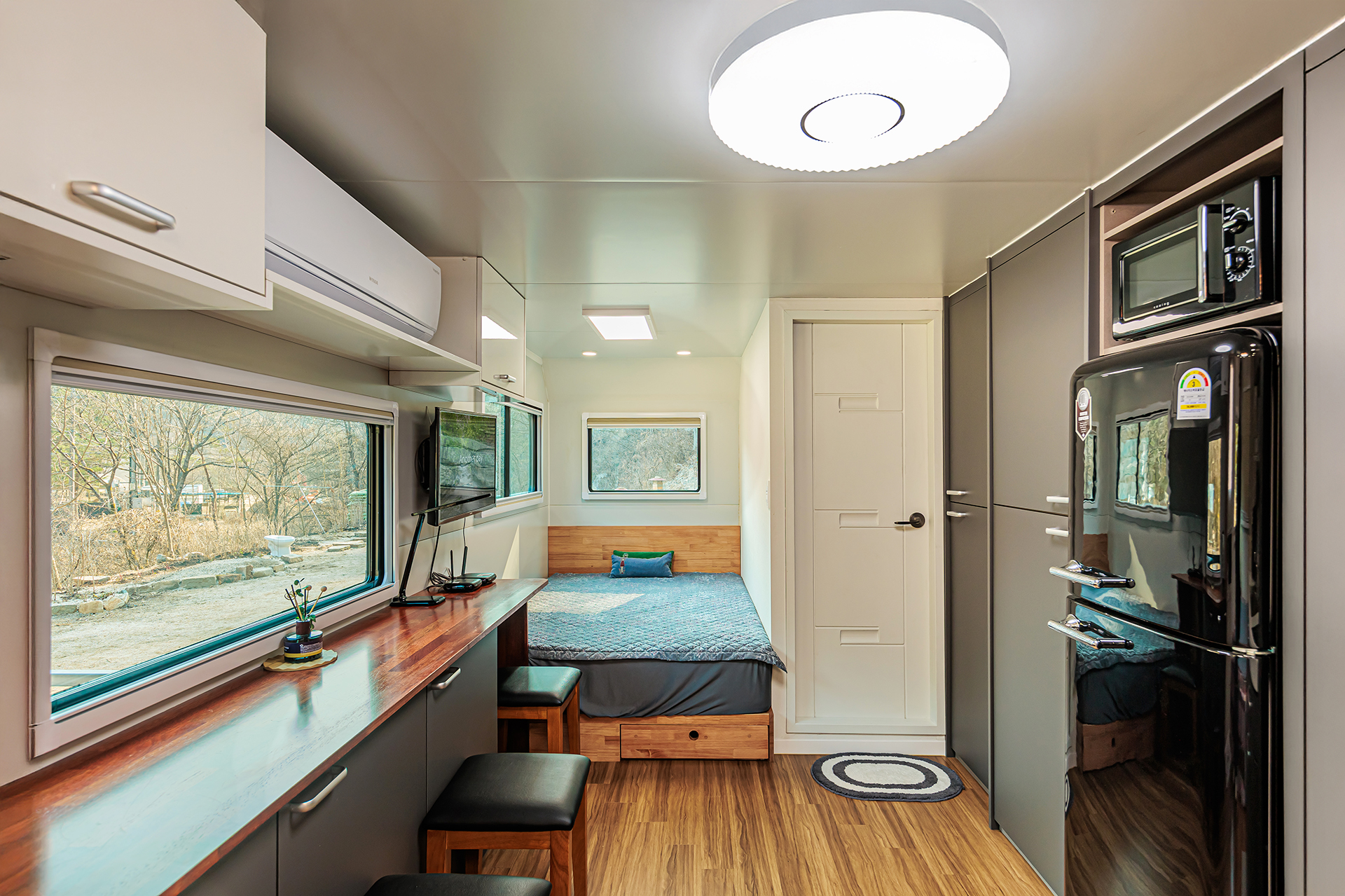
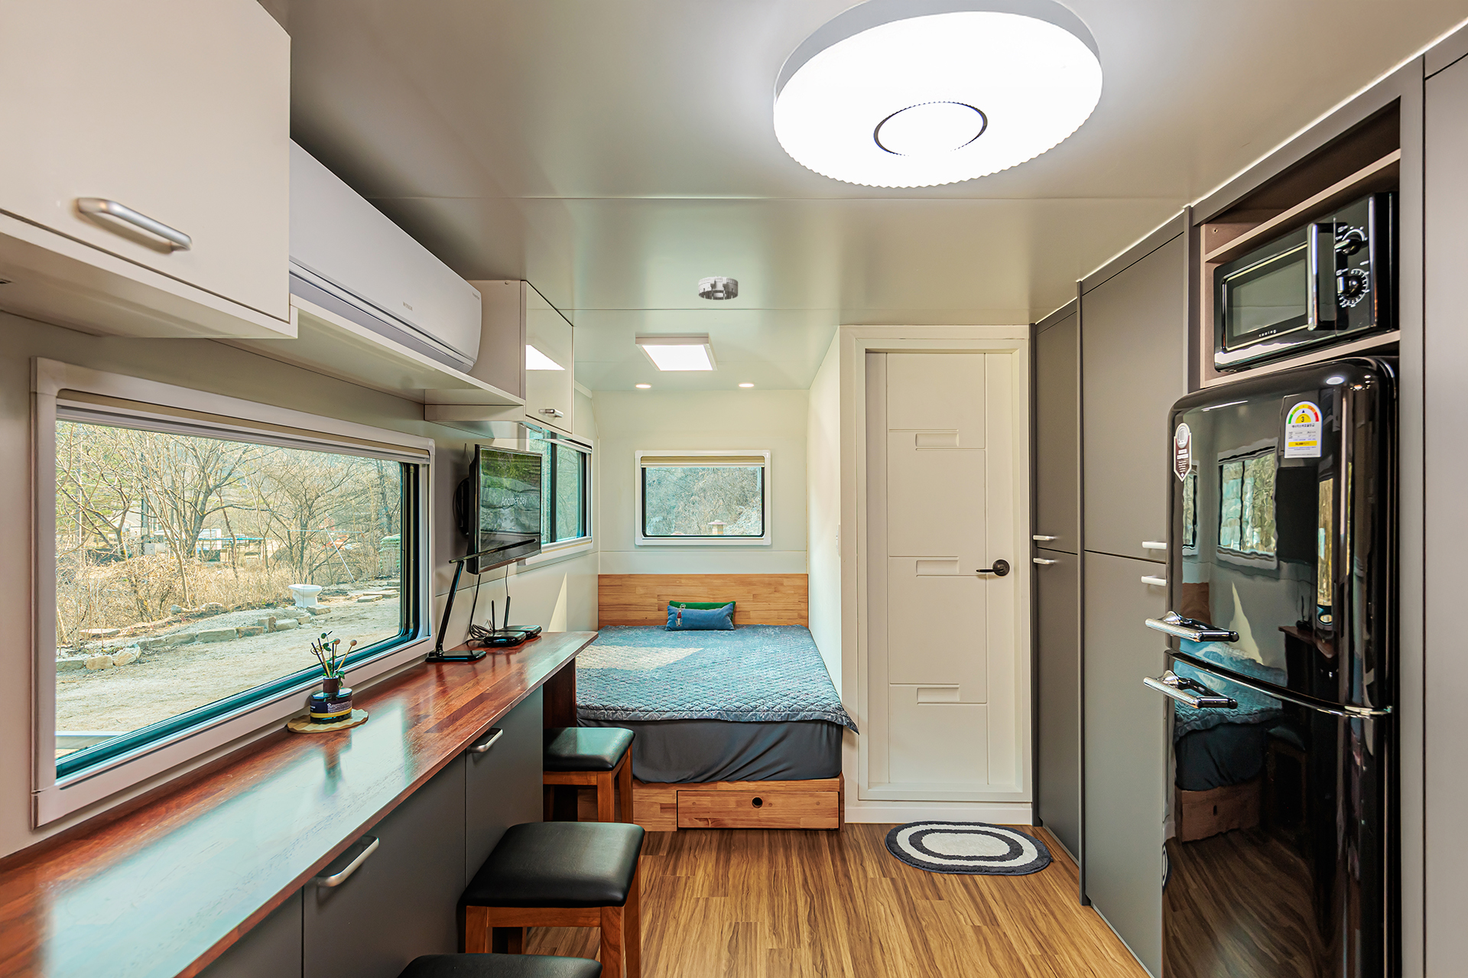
+ smoke detector [699,275,739,300]
